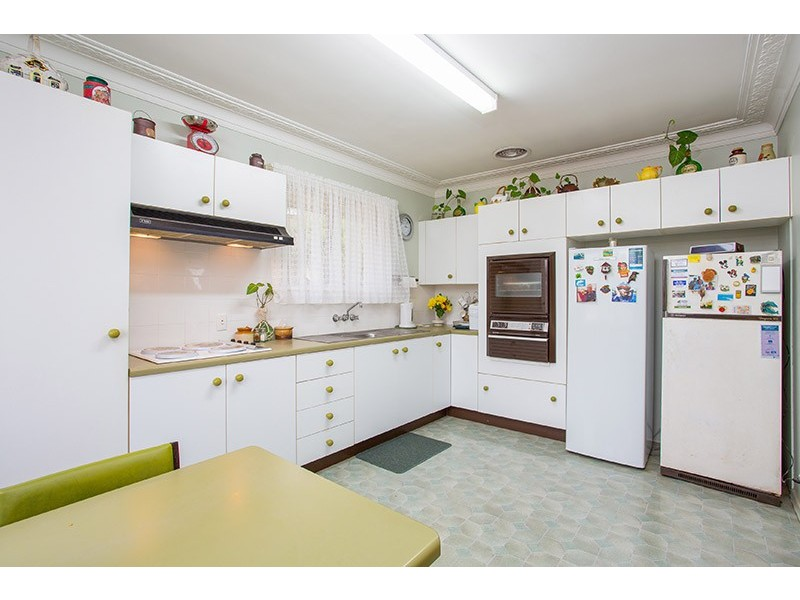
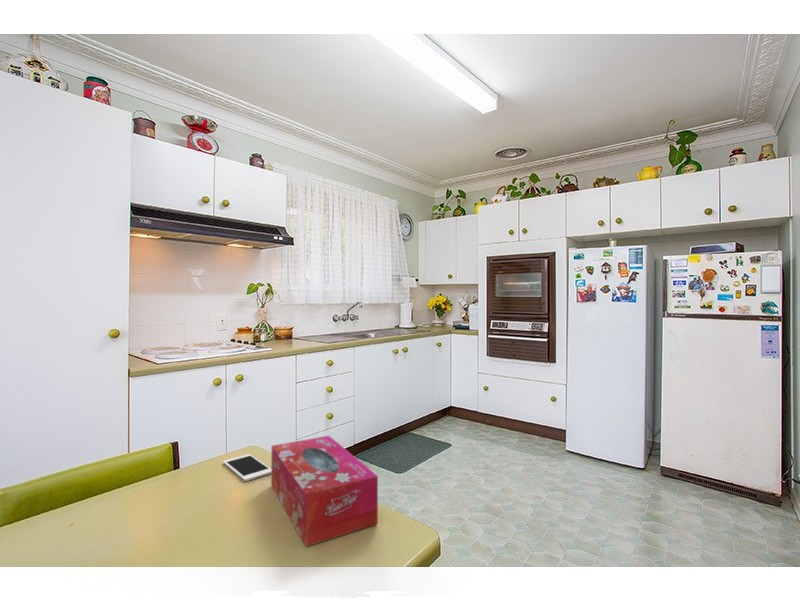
+ tissue box [270,435,379,548]
+ cell phone [222,453,272,482]
